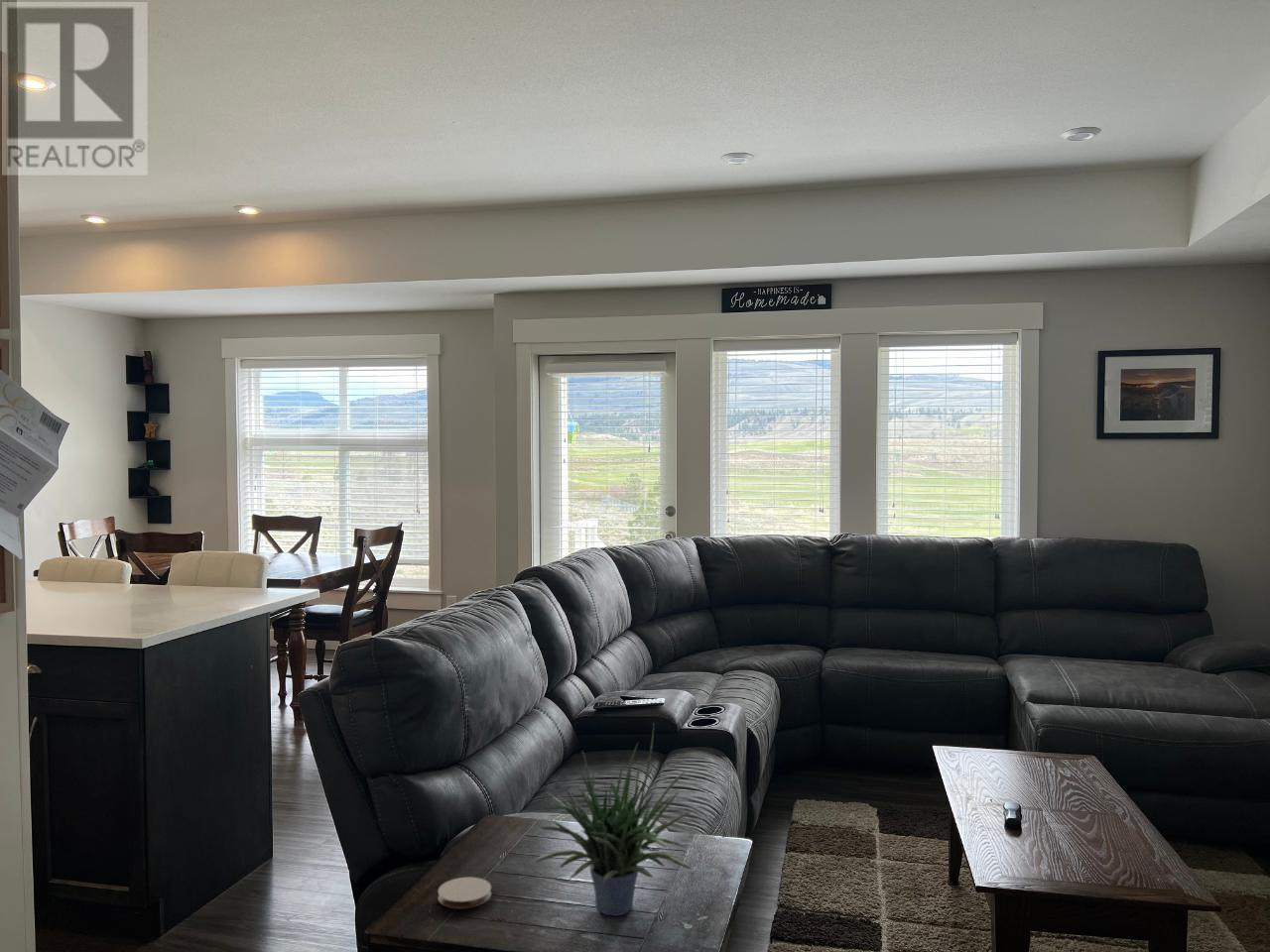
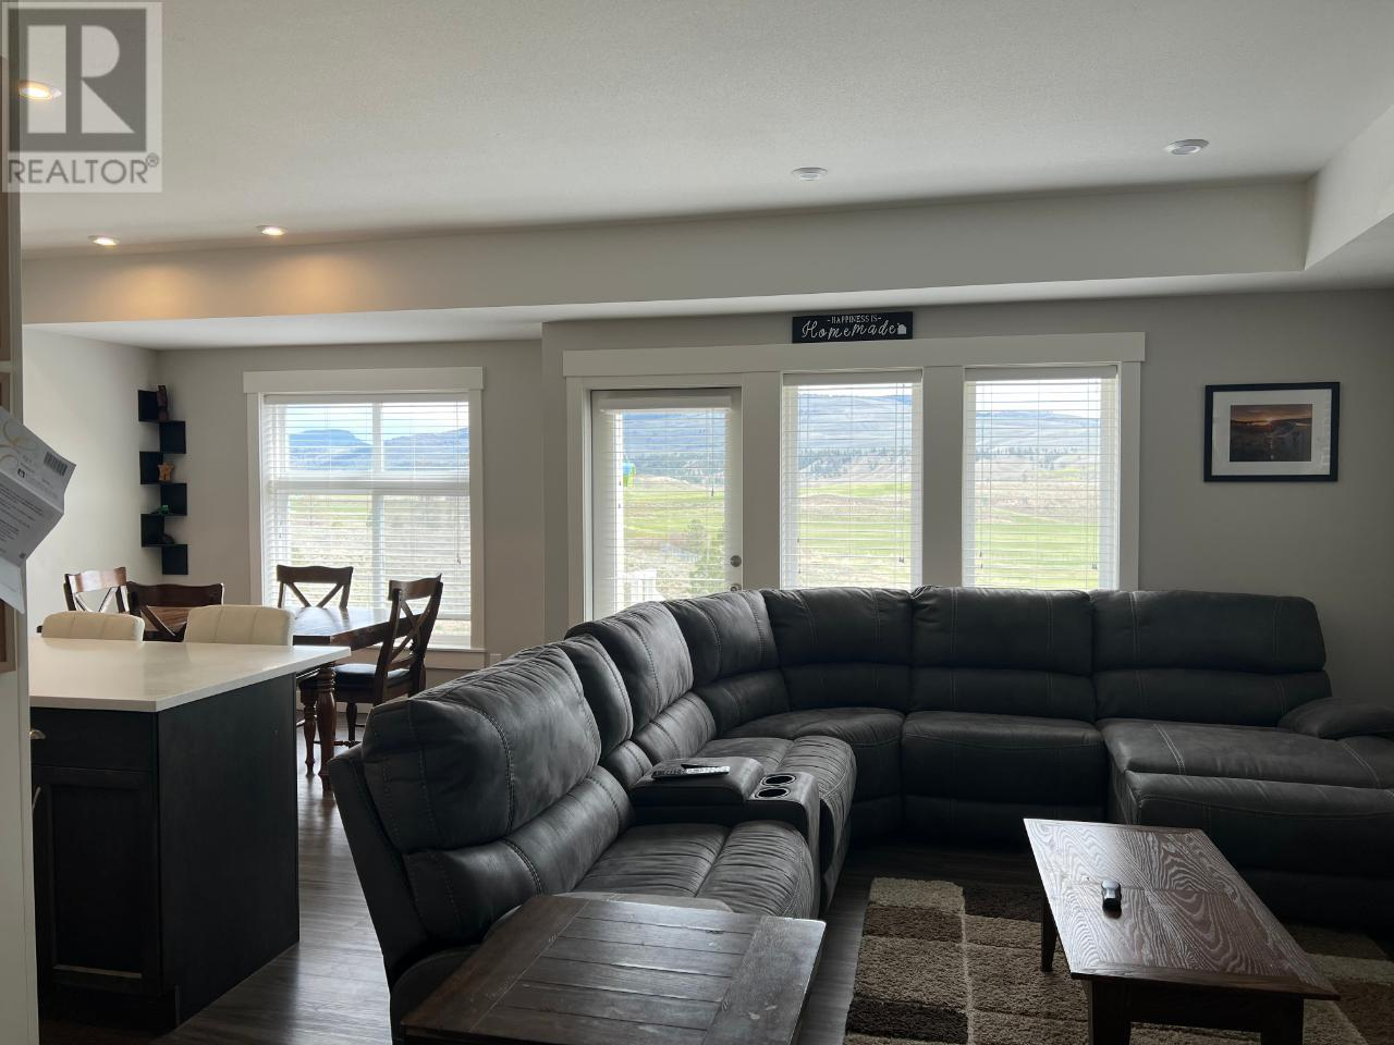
- potted plant [533,723,694,916]
- coaster [437,877,492,909]
